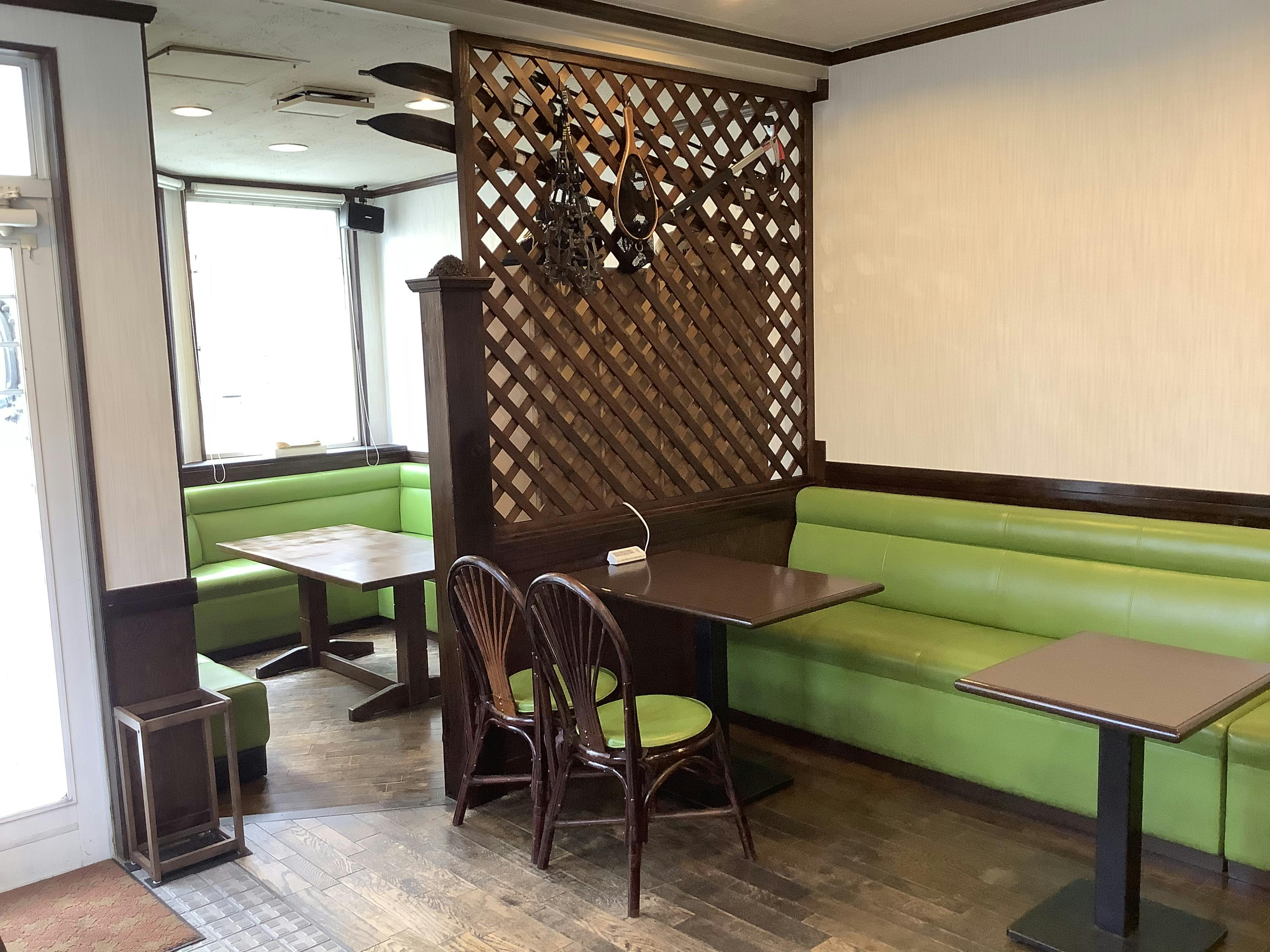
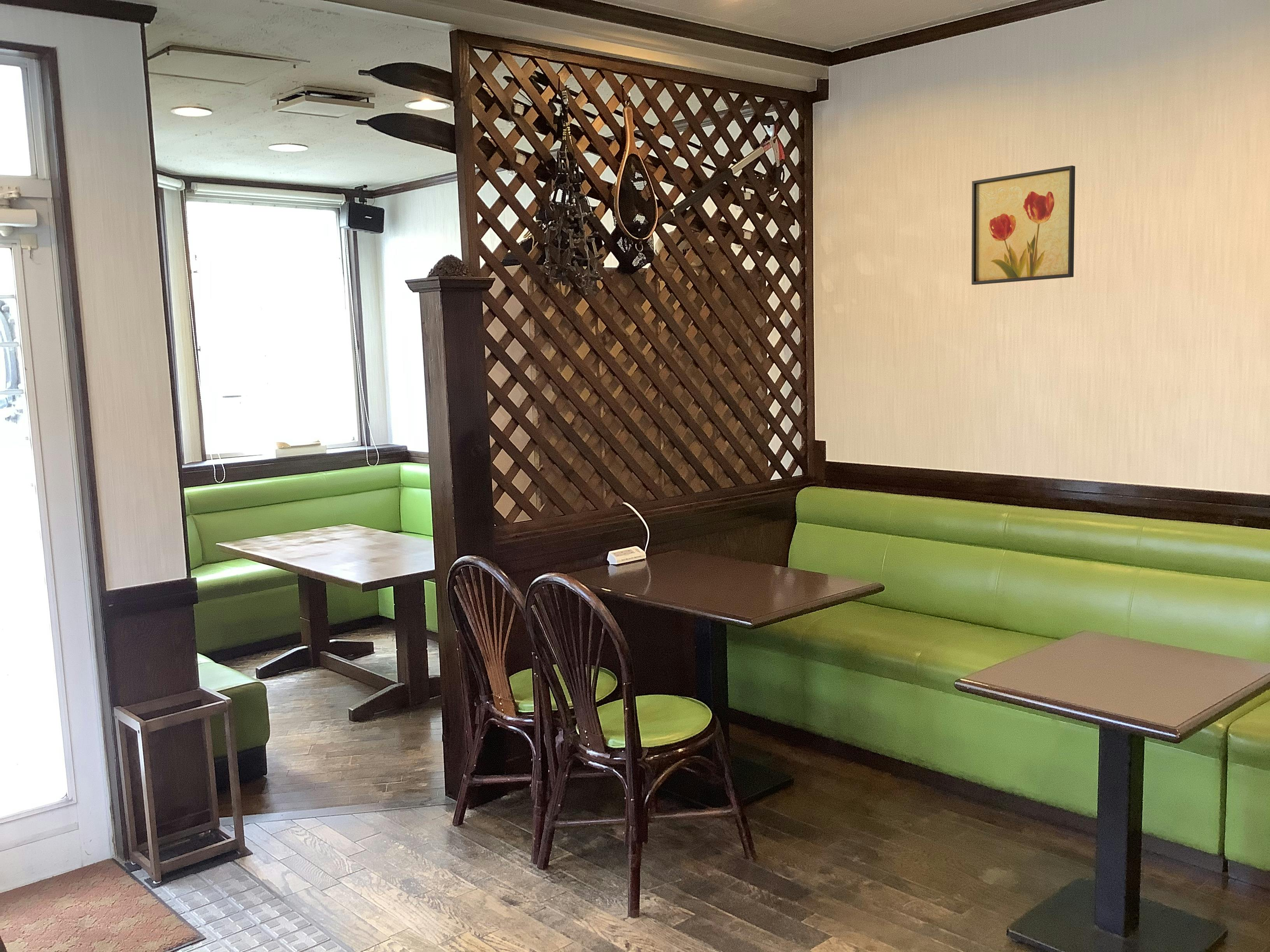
+ wall art [971,165,1075,285]
